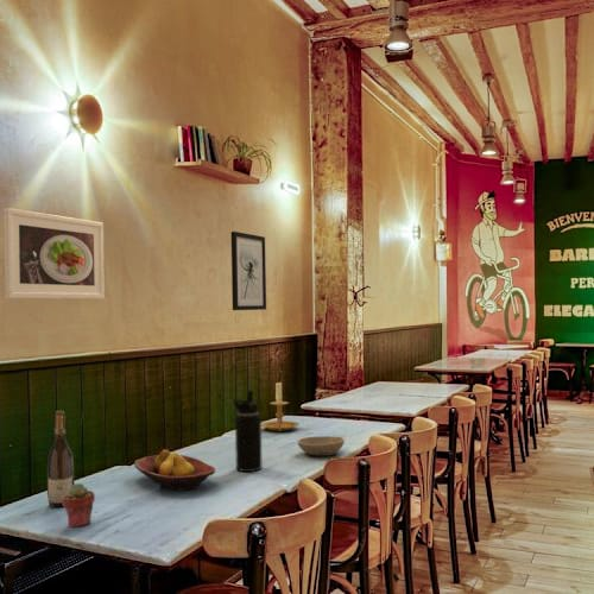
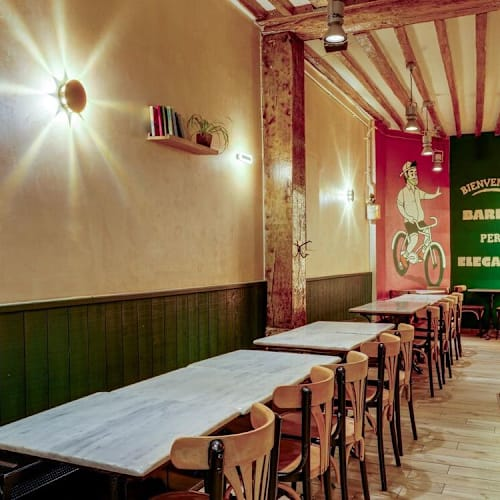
- wine bottle [46,410,76,508]
- wall art [230,230,267,311]
- bowl [297,435,346,457]
- water bottle [233,390,263,473]
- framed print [2,207,106,299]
- fruit bowl [133,448,216,492]
- potted succulent [62,482,96,529]
- candle holder [261,380,301,432]
